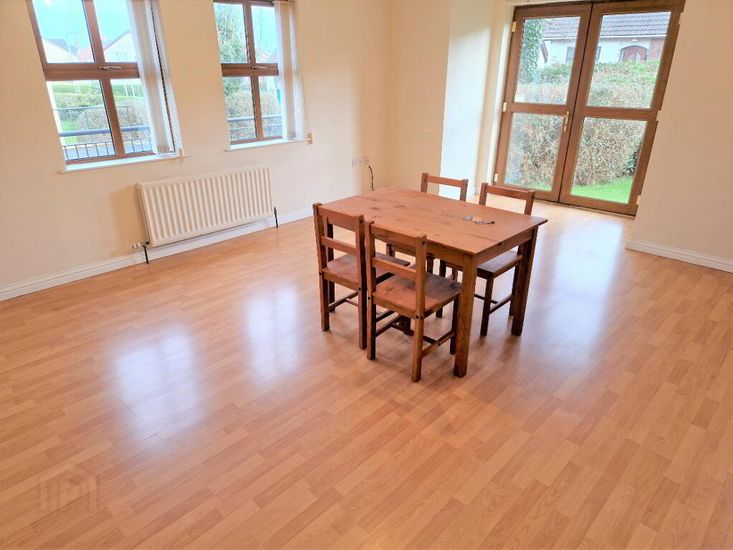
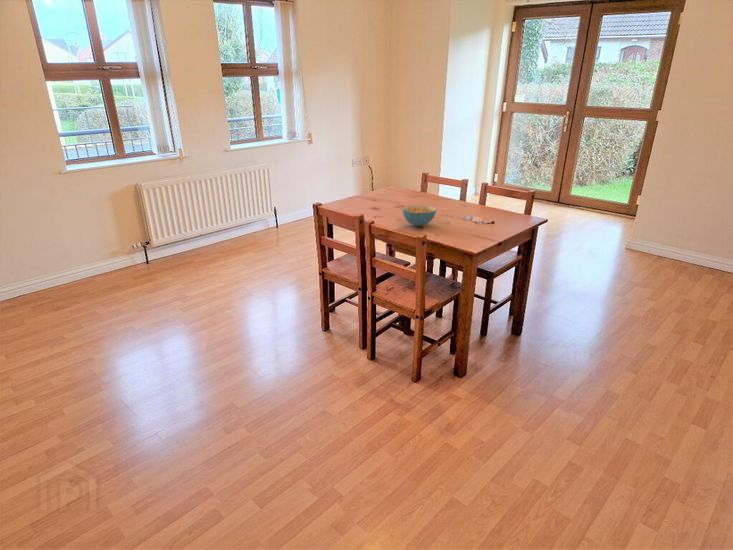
+ cereal bowl [401,204,437,227]
